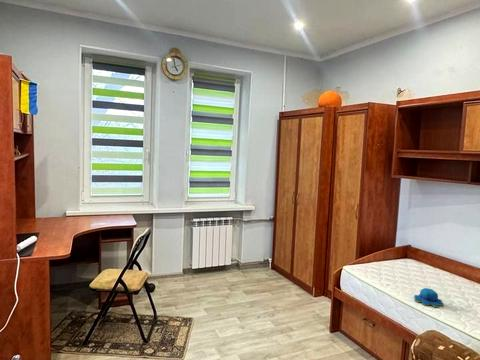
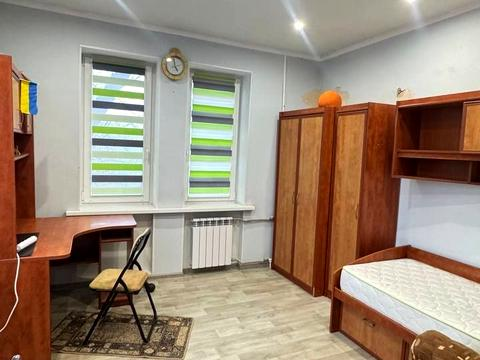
- plush toy [413,287,444,308]
